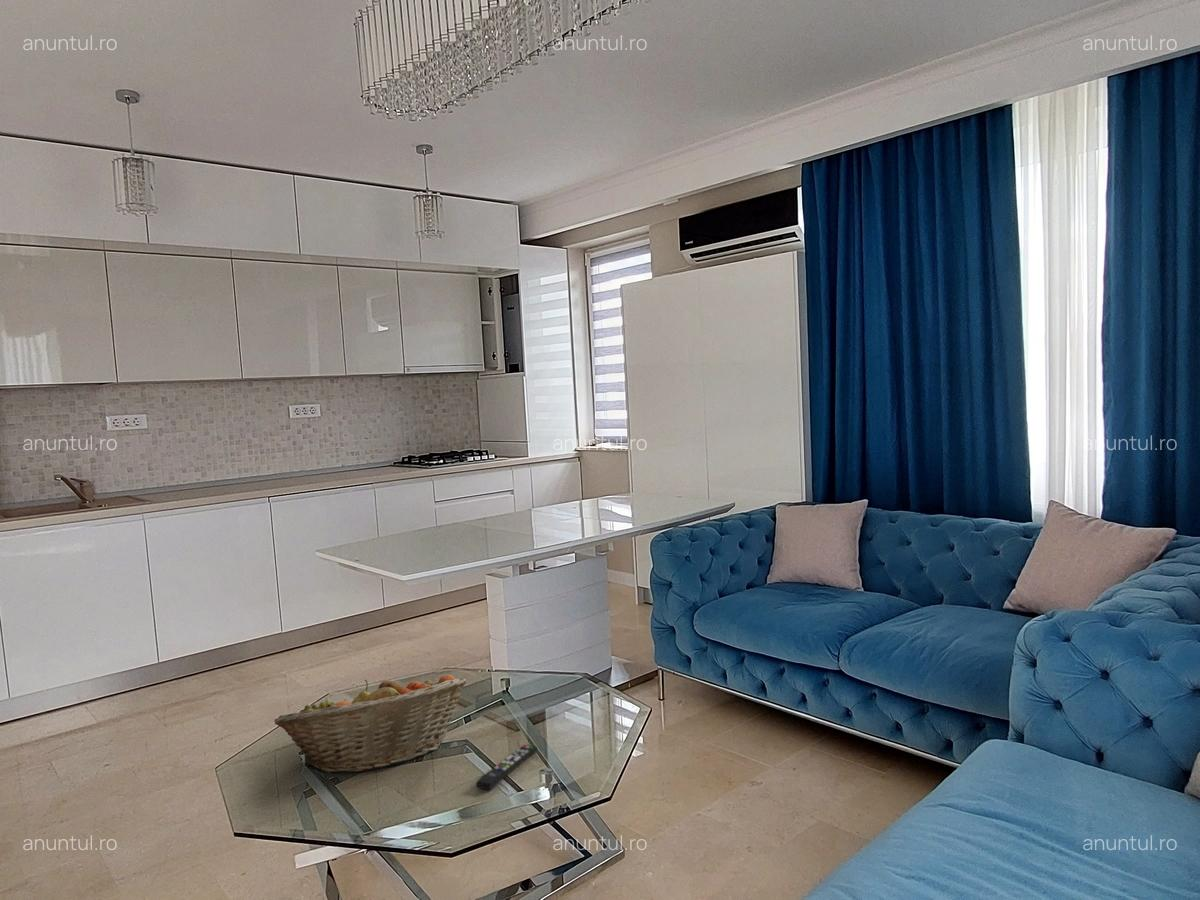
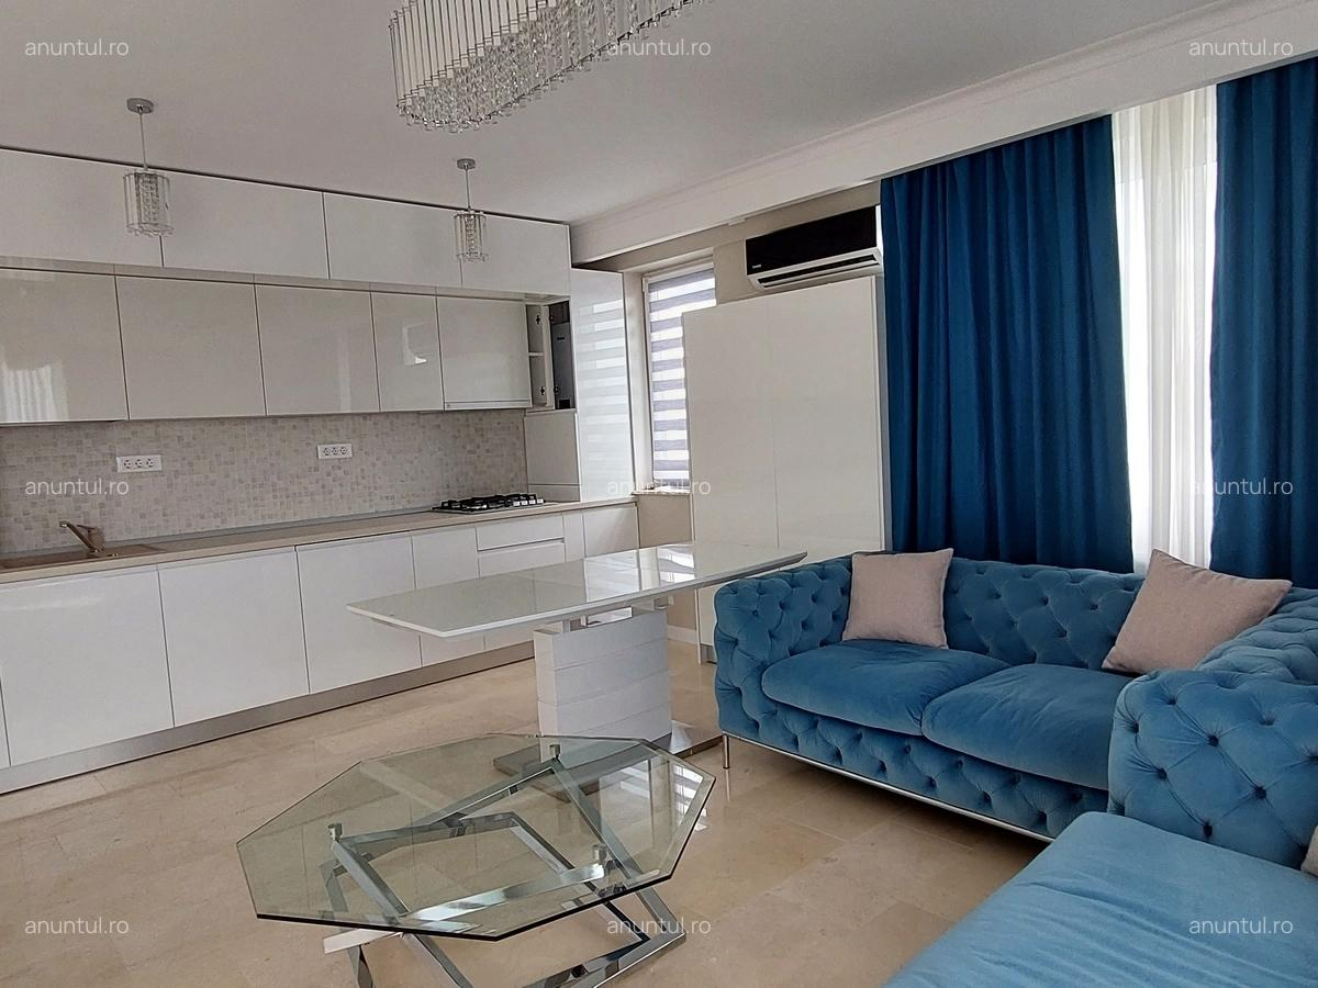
- fruit basket [273,674,467,774]
- remote control [475,744,538,791]
